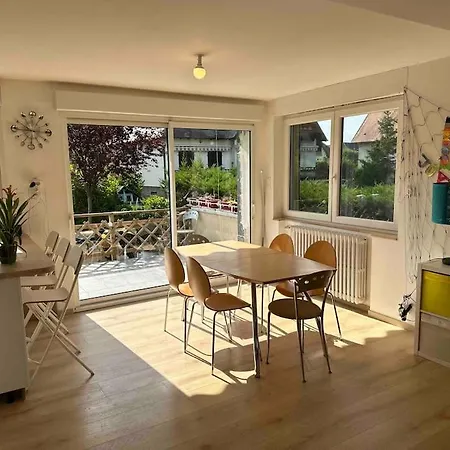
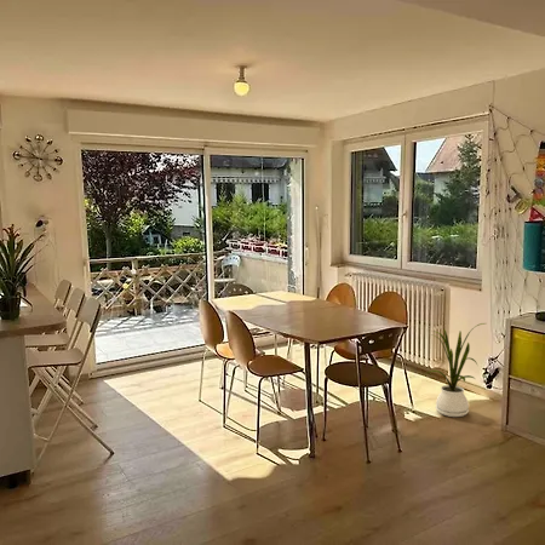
+ house plant [426,322,486,418]
